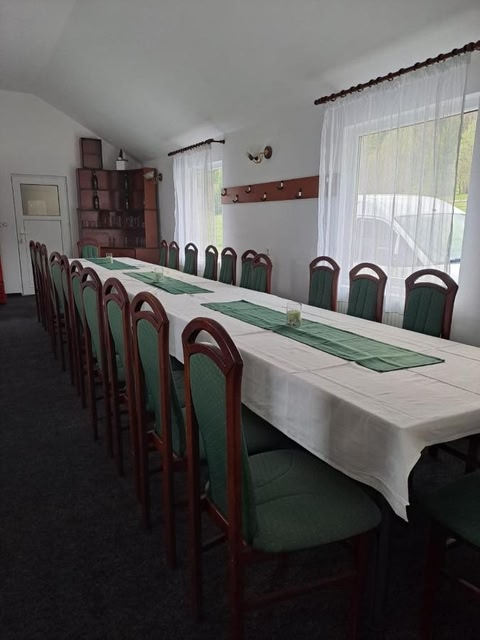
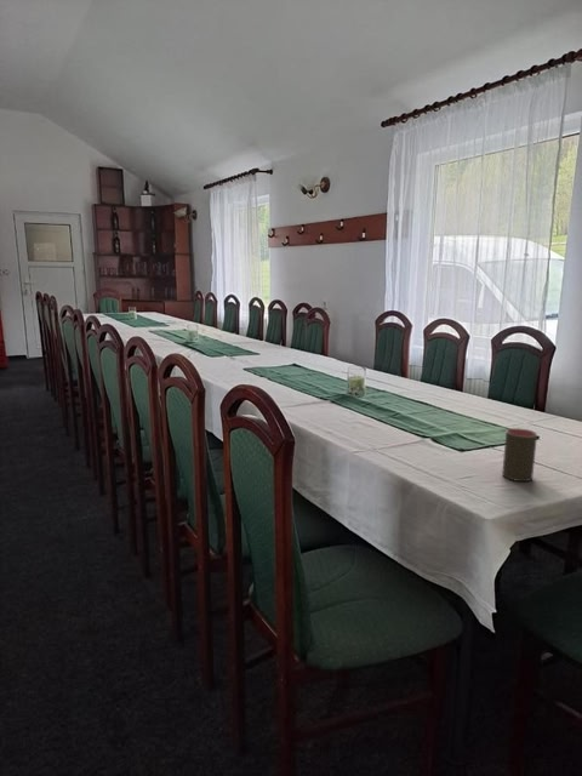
+ cup [501,427,538,483]
